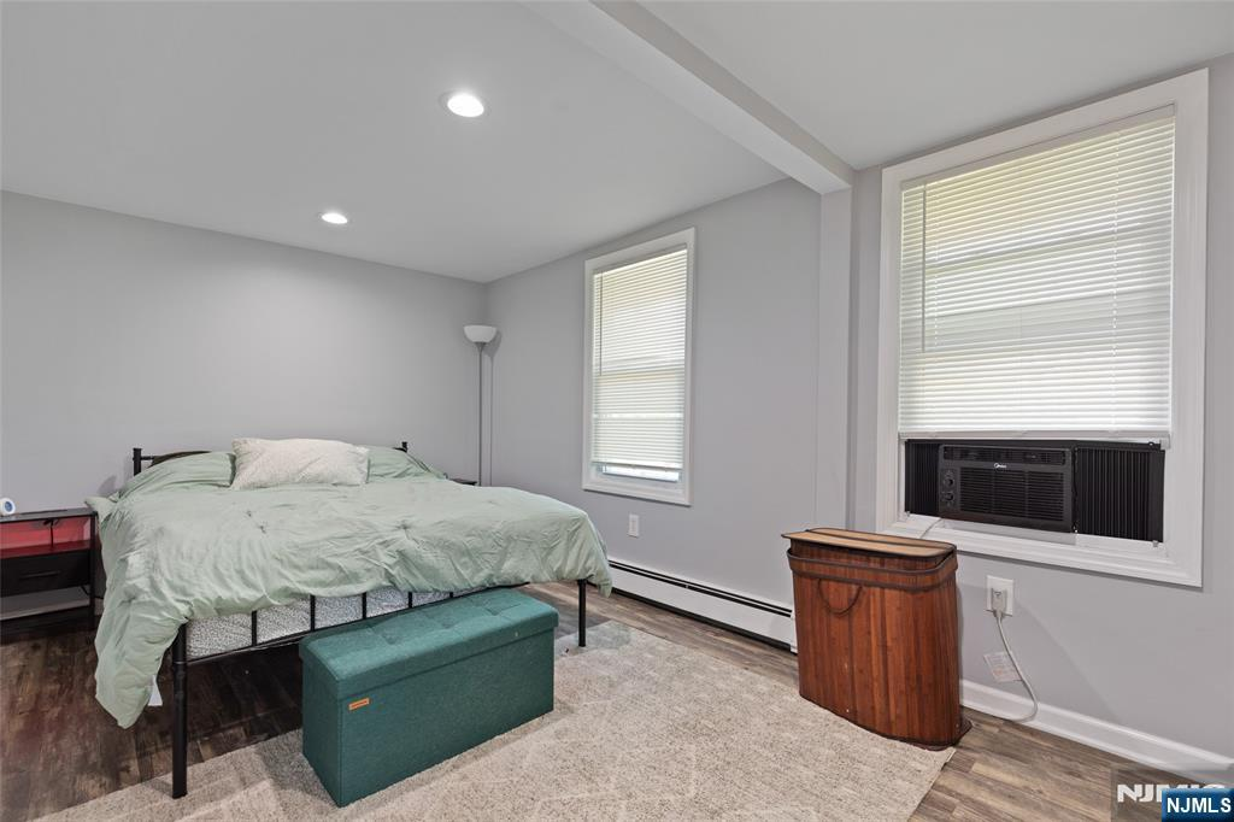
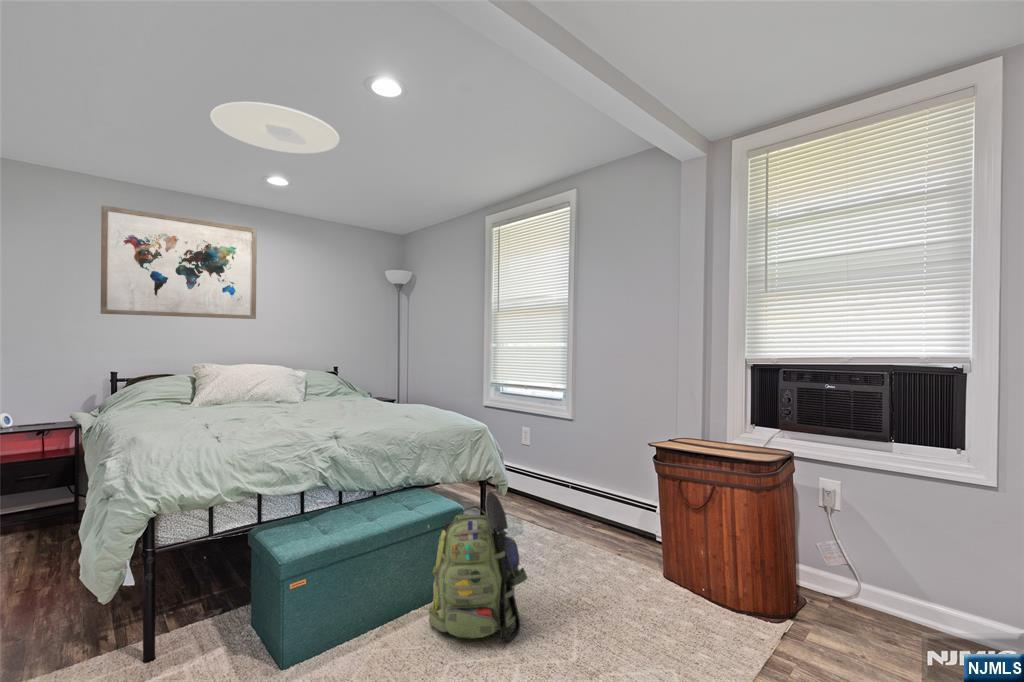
+ wall art [100,204,258,320]
+ backpack [428,490,529,642]
+ ceiling light [210,101,340,154]
